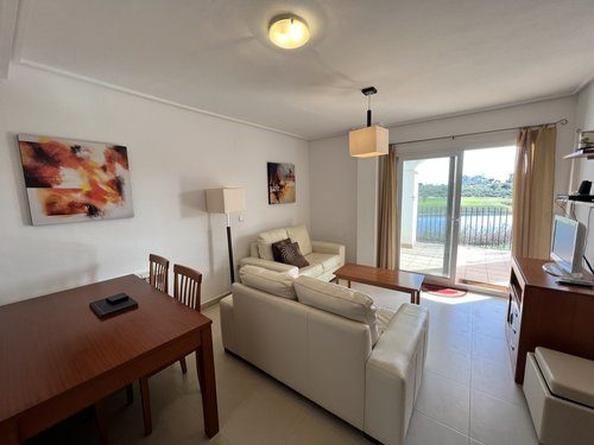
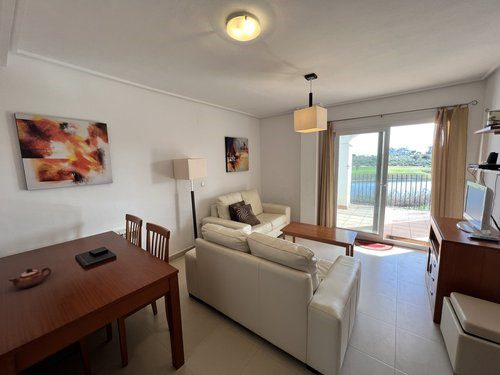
+ teapot [8,266,52,290]
